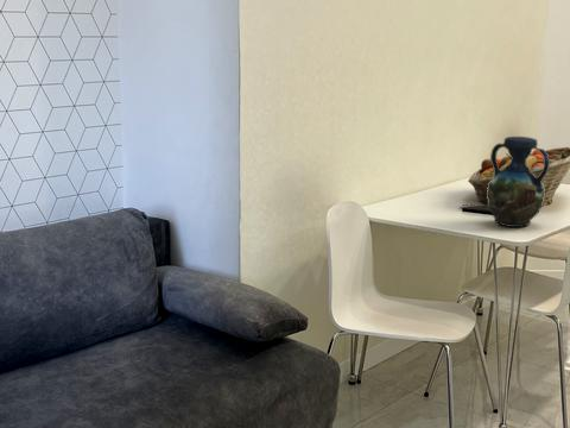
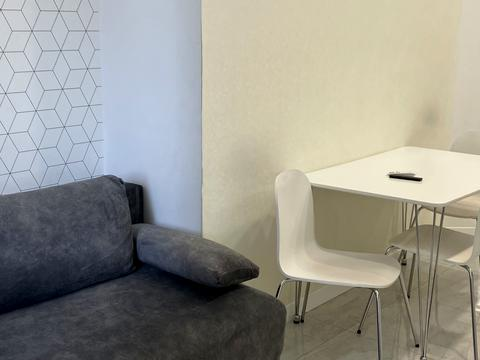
- vase [486,136,550,228]
- fruit basket [467,146,570,208]
